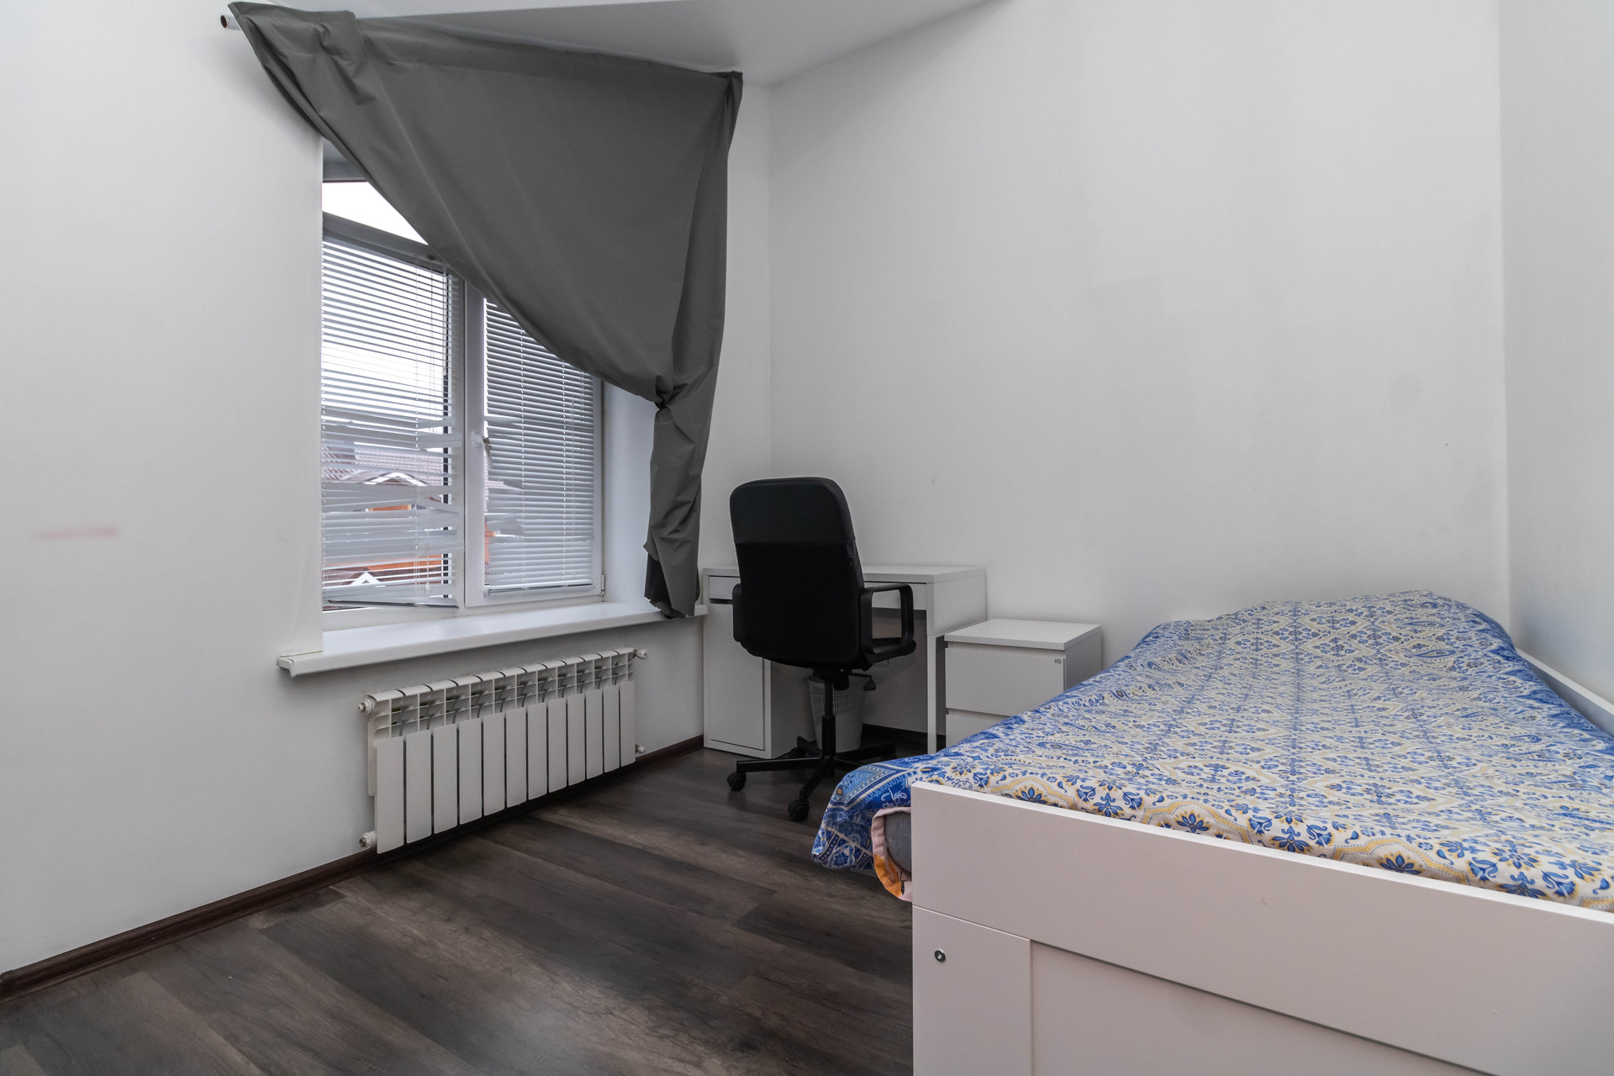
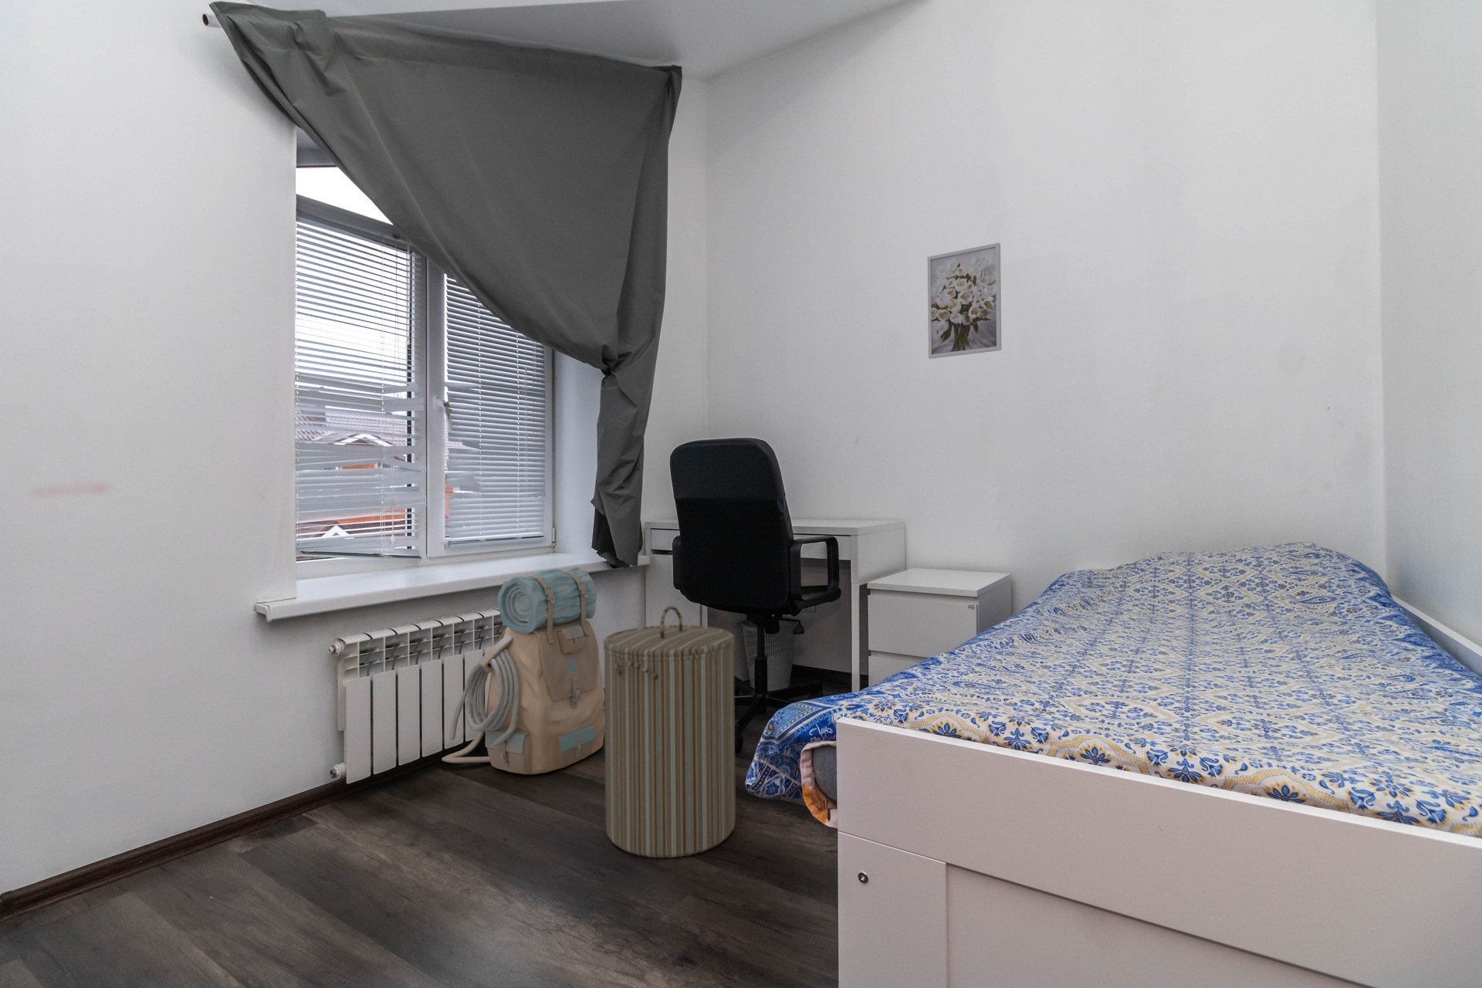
+ laundry hamper [602,605,737,858]
+ wall art [927,241,1002,359]
+ backpack [441,567,605,775]
